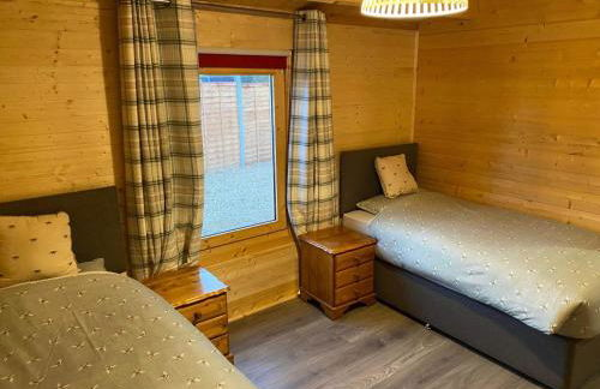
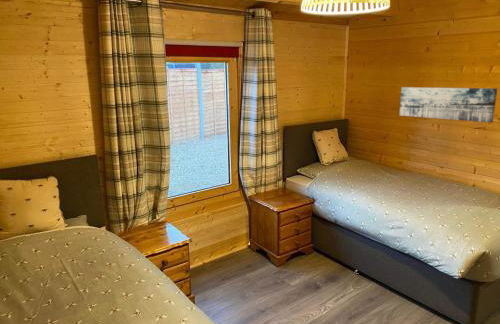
+ wall art [398,86,498,123]
